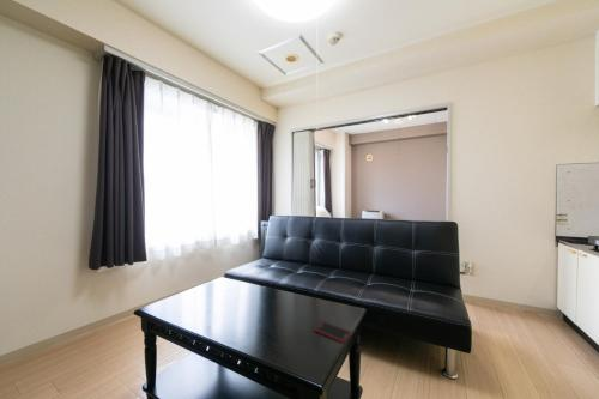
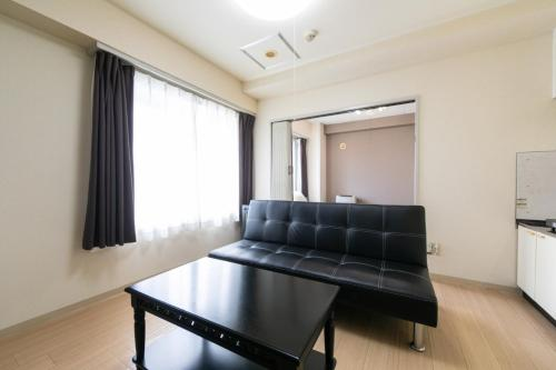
- cell phone [313,320,352,344]
